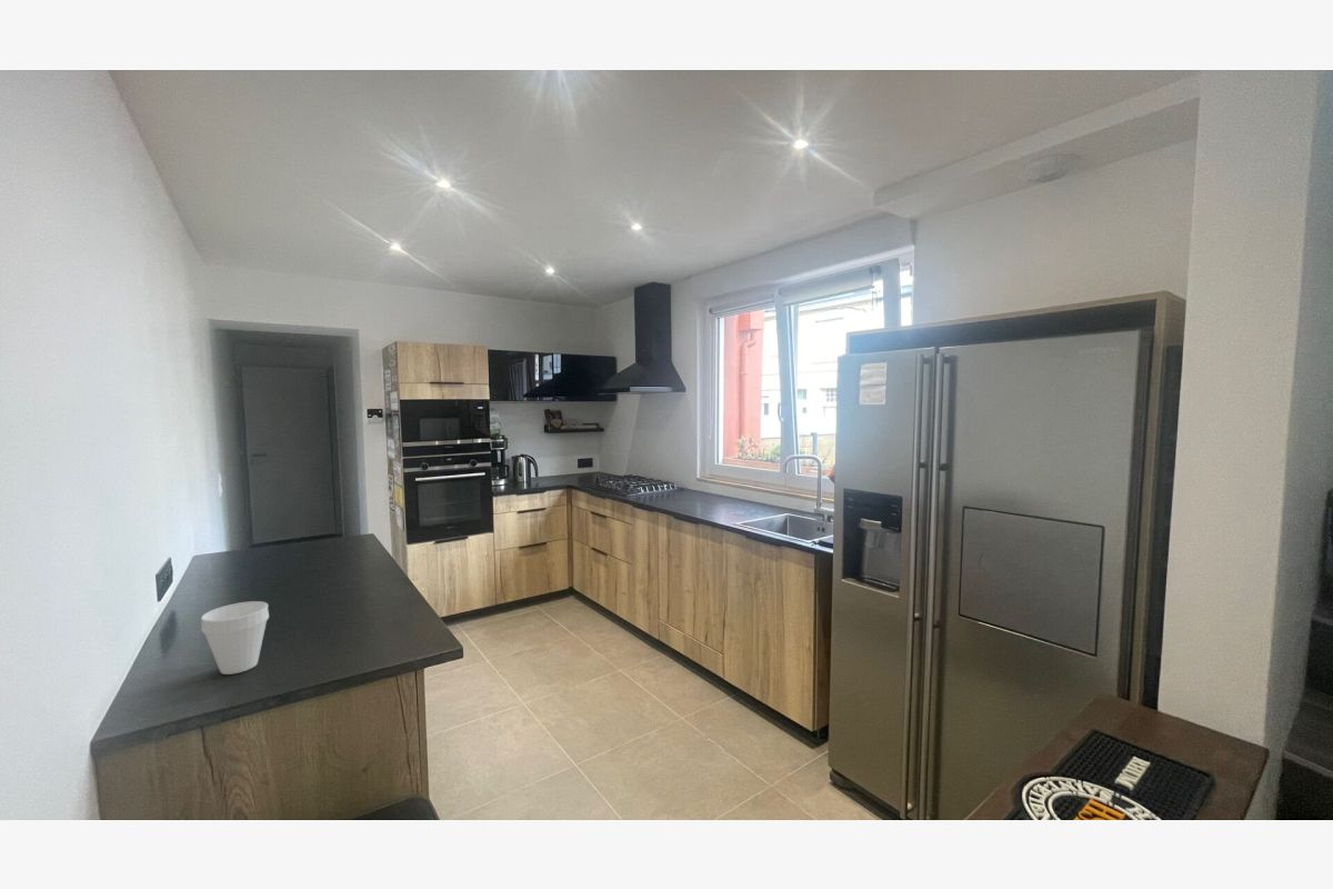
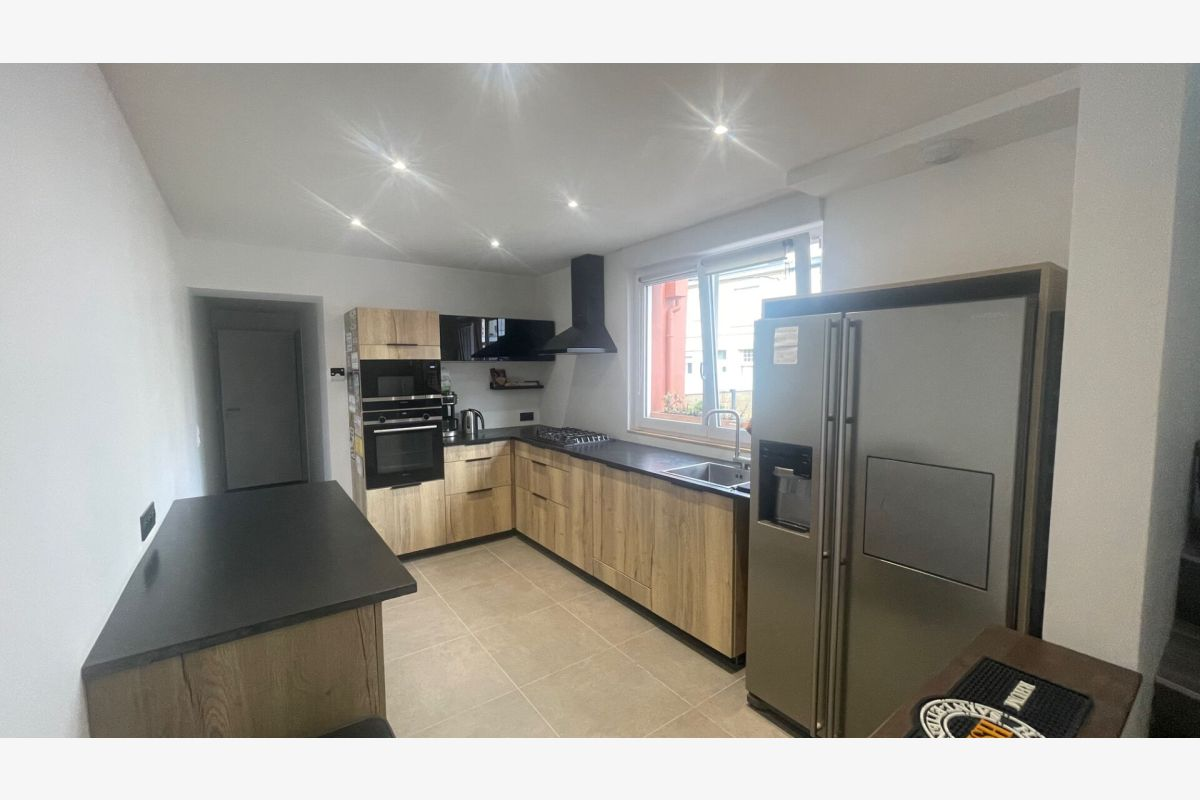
- cup [200,600,270,676]
